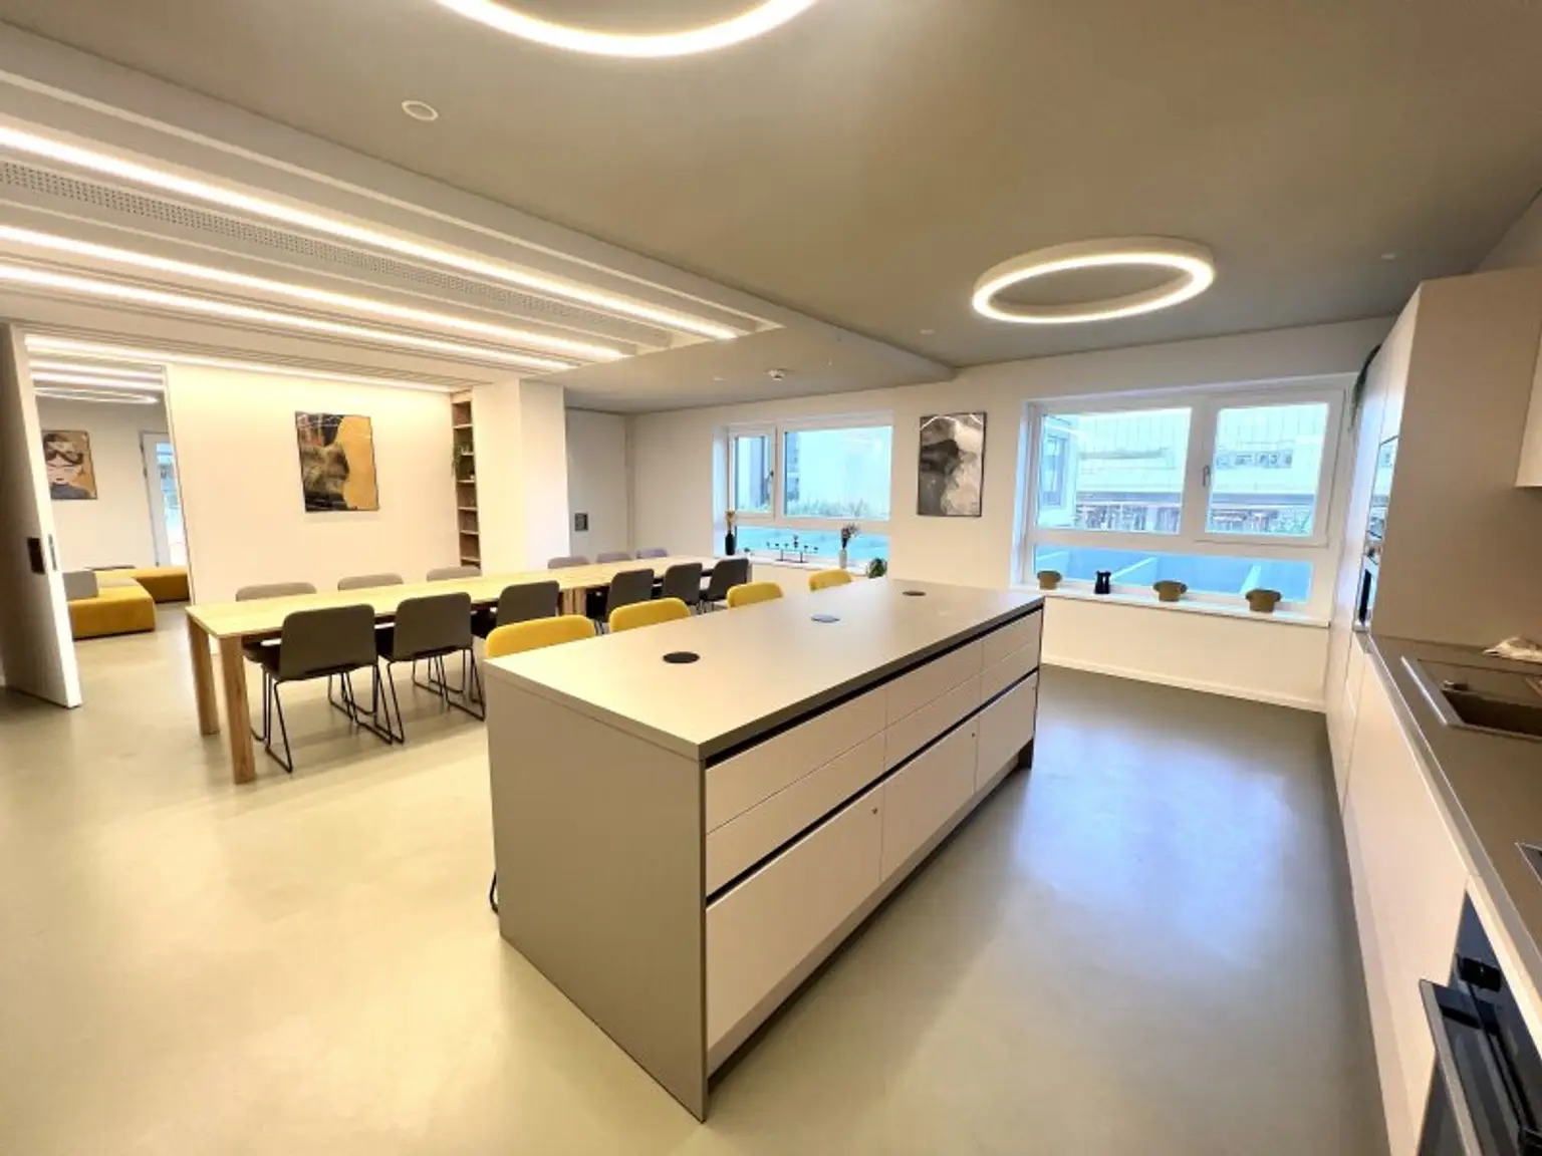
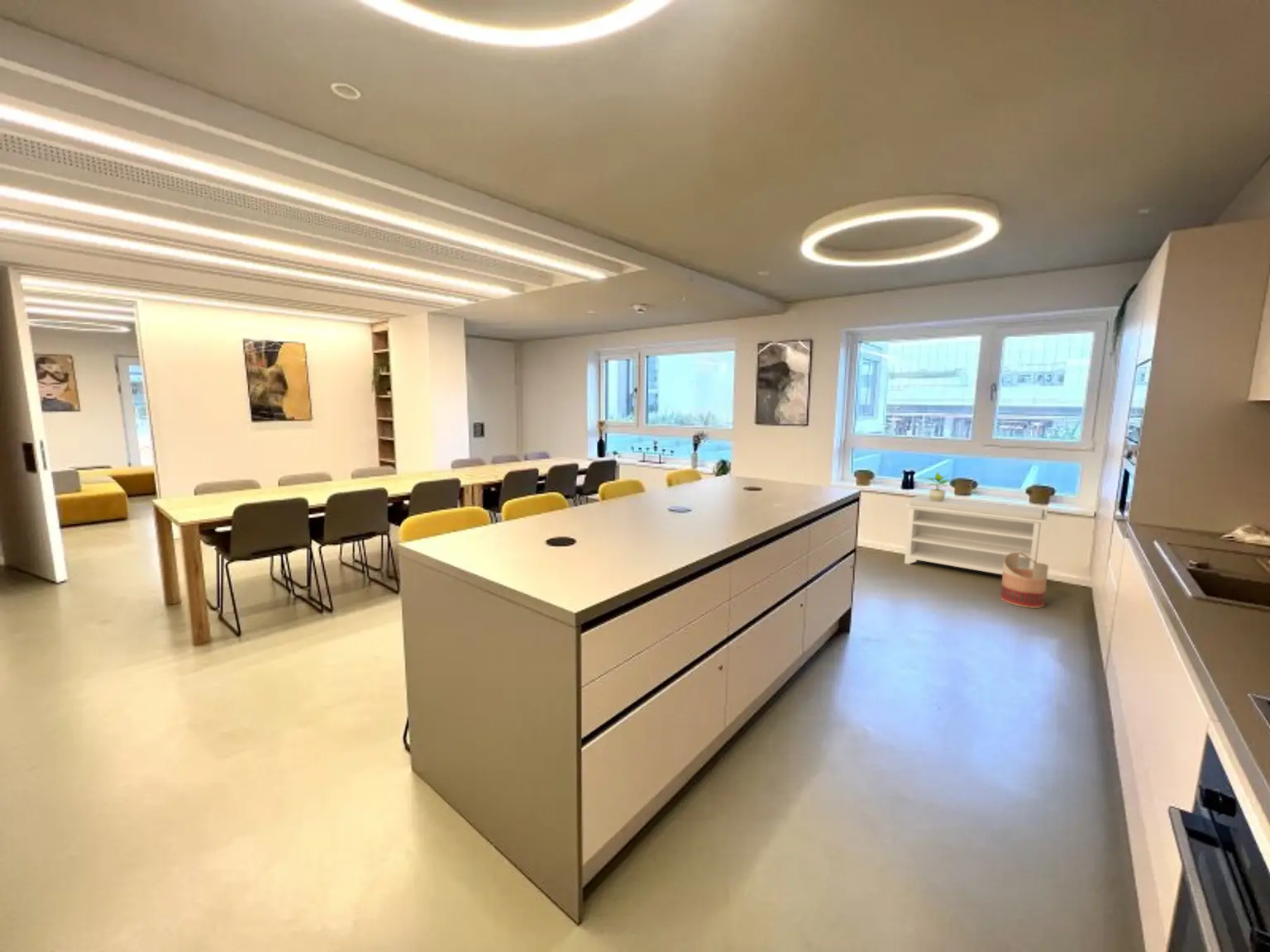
+ potted plant [924,471,950,502]
+ bench [904,495,1048,575]
+ basket [1000,551,1049,609]
